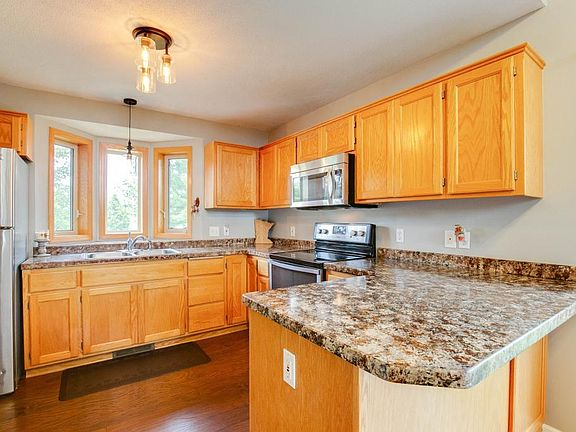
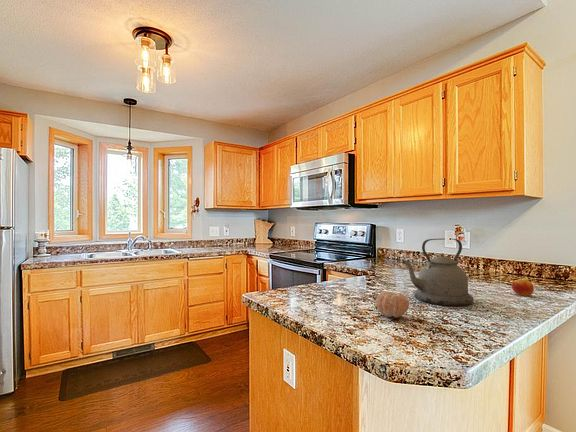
+ kettle [401,238,474,307]
+ fruit [375,291,410,318]
+ apple [511,276,535,297]
